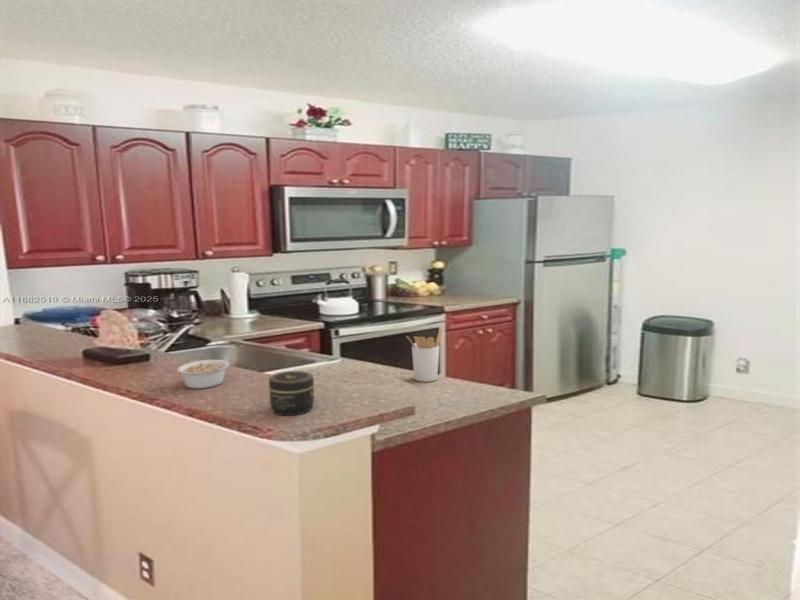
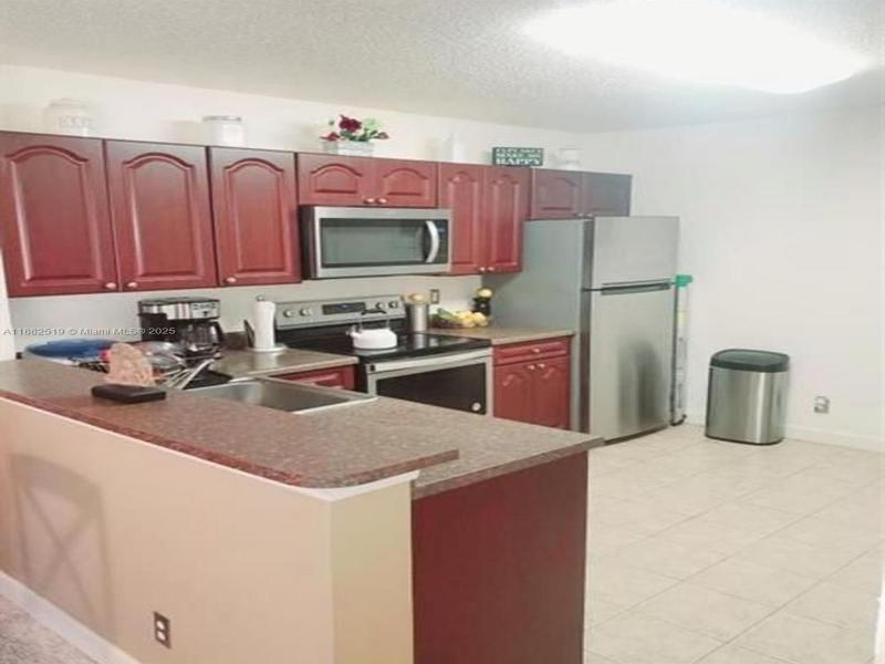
- legume [176,357,241,390]
- jar [268,370,315,416]
- utensil holder [405,328,443,383]
